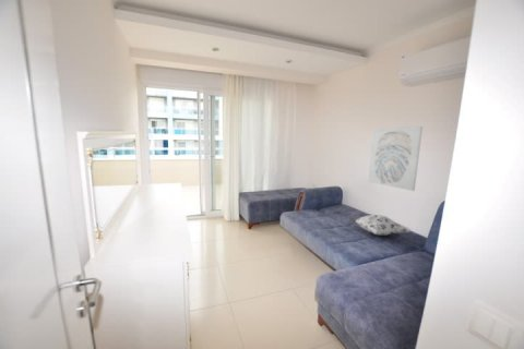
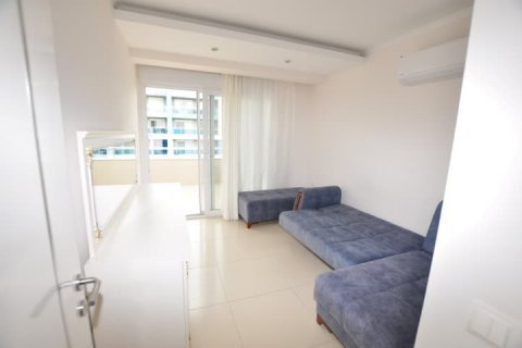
- decorative pillow [348,214,413,237]
- wall art [367,125,424,192]
